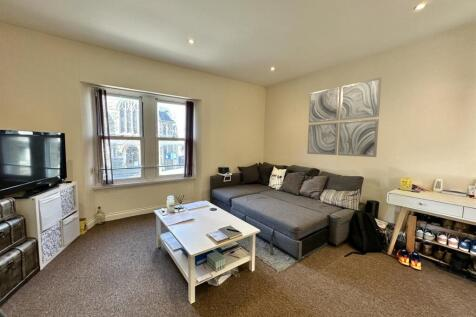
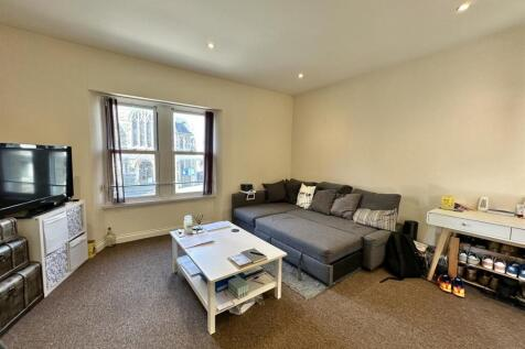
- wall art [306,76,382,158]
